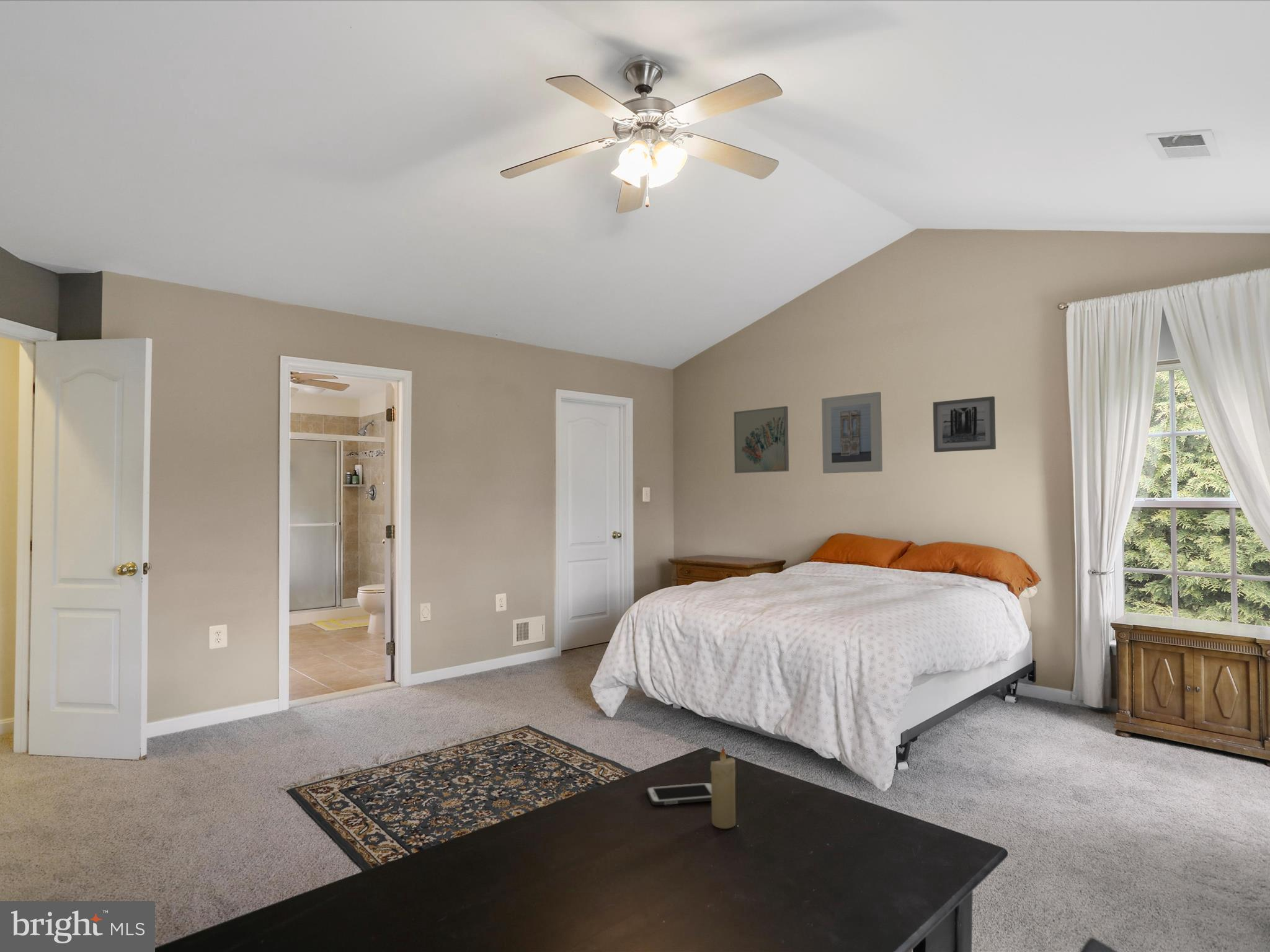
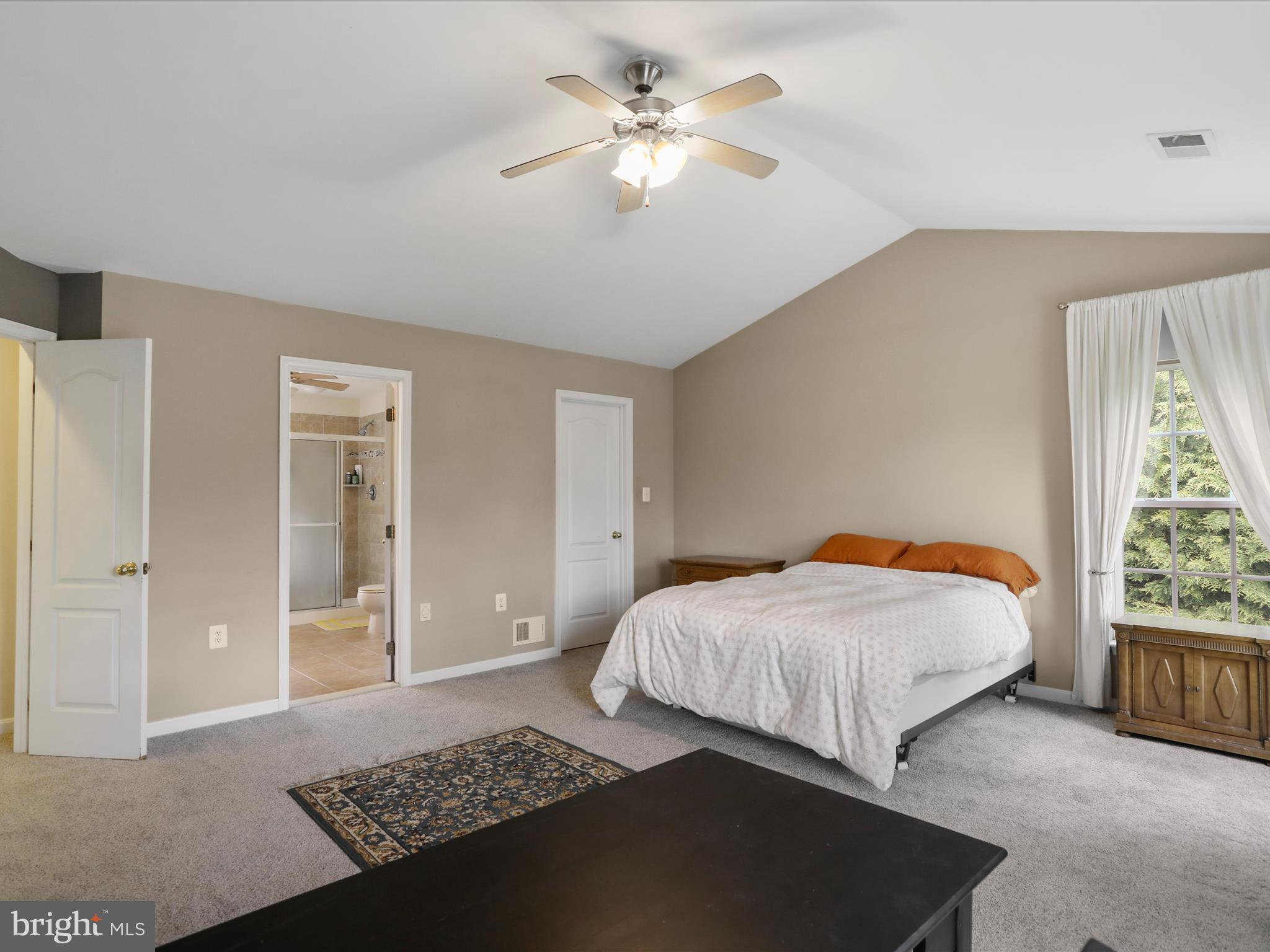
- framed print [821,391,883,474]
- wall art [933,395,997,453]
- wall art [733,405,789,474]
- cell phone [646,782,711,806]
- candle [709,745,736,829]
